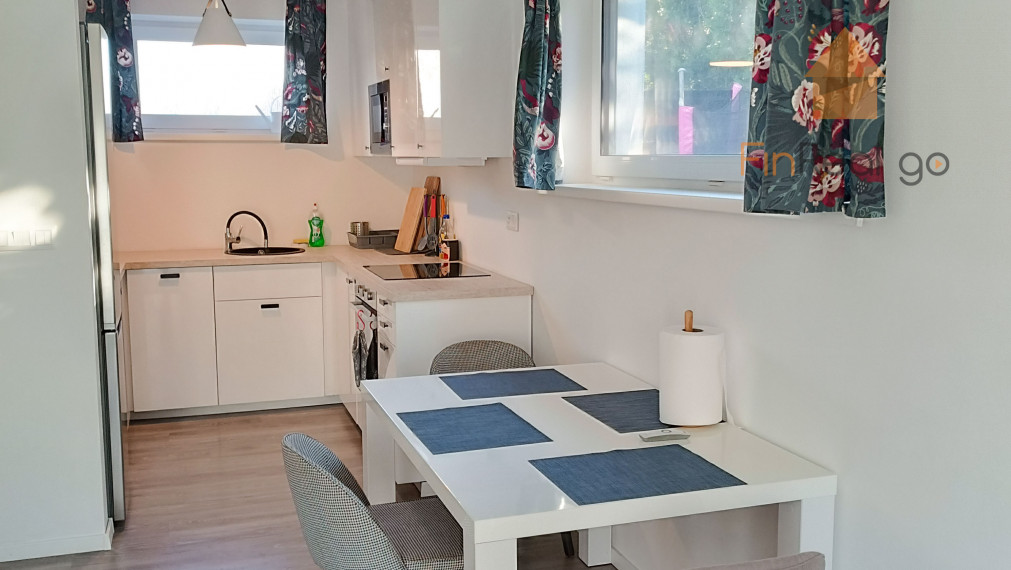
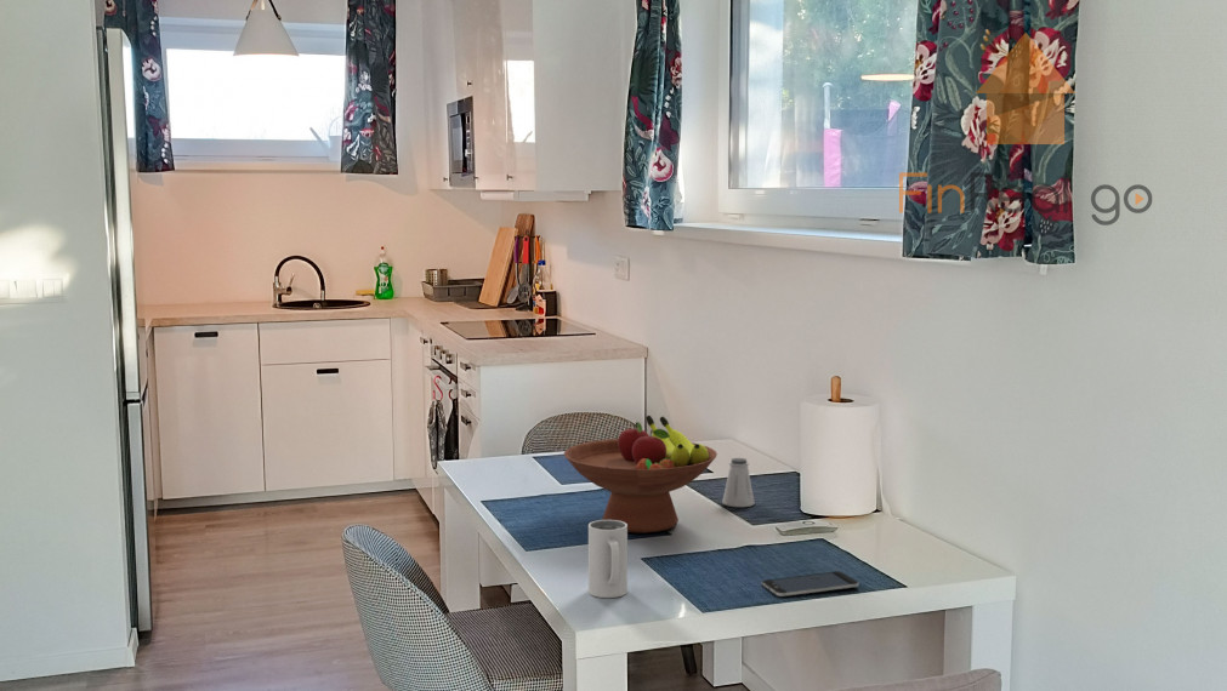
+ mug [587,519,629,599]
+ smartphone [761,570,860,598]
+ saltshaker [721,457,756,508]
+ fruit bowl [563,415,718,533]
